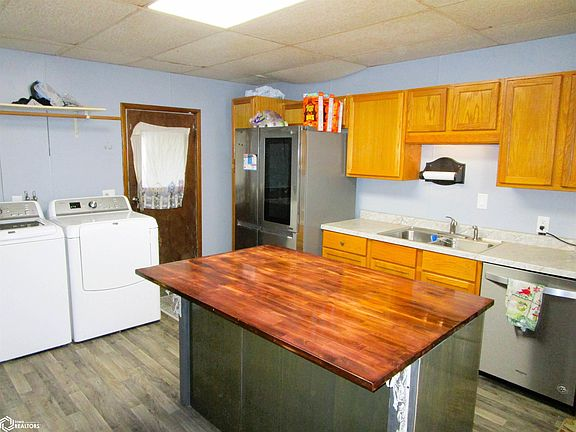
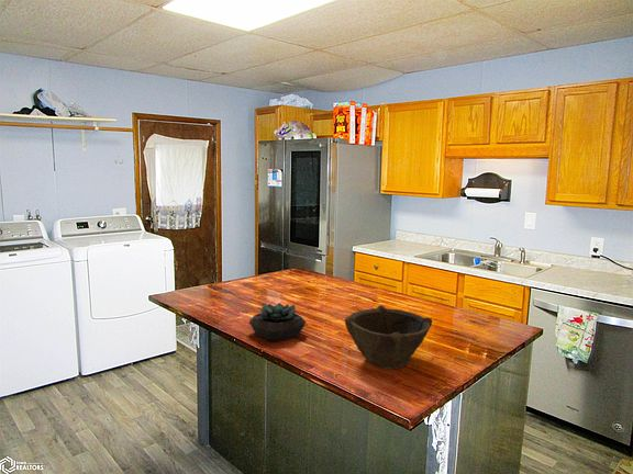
+ succulent plant [248,302,307,342]
+ bowl [344,304,433,370]
